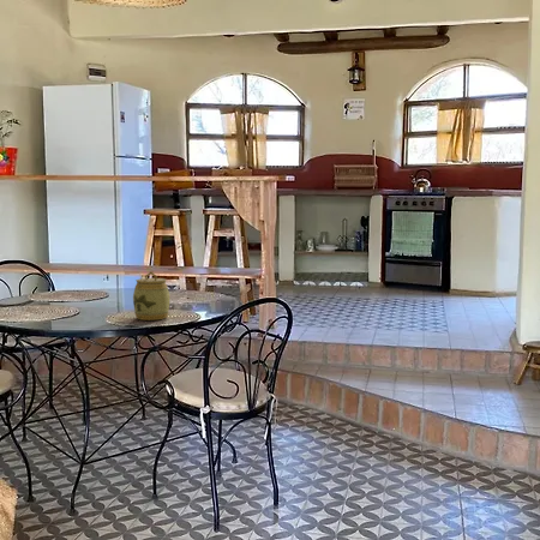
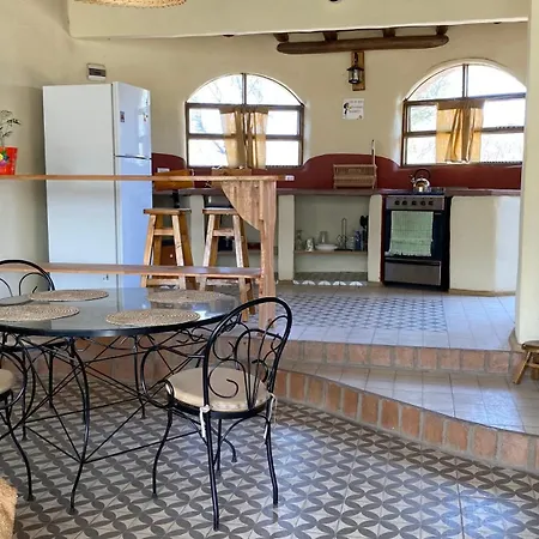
- jar [132,271,170,322]
